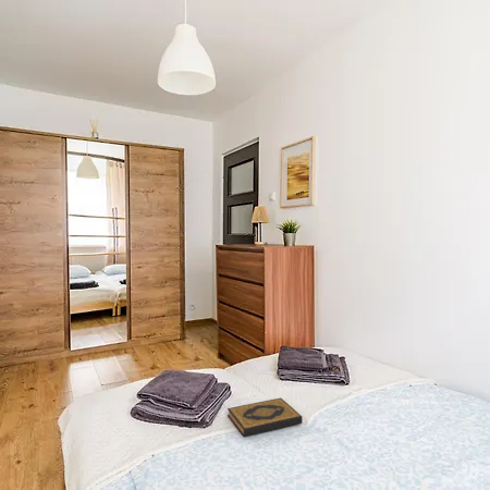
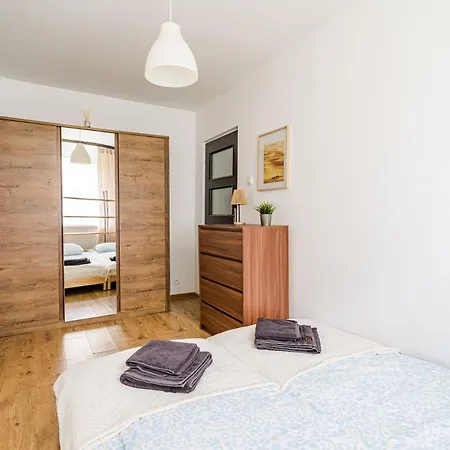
- hardback book [226,397,304,438]
